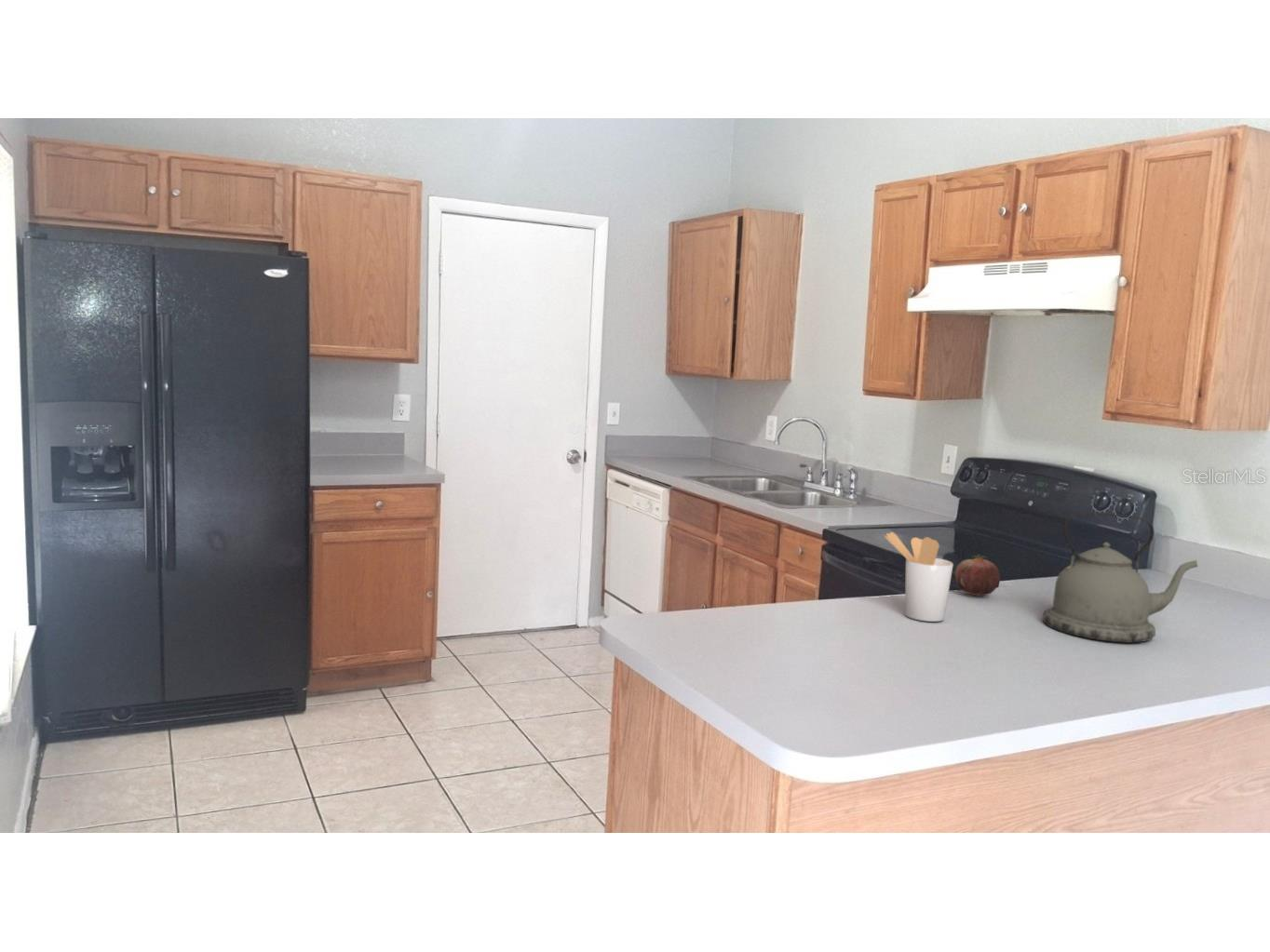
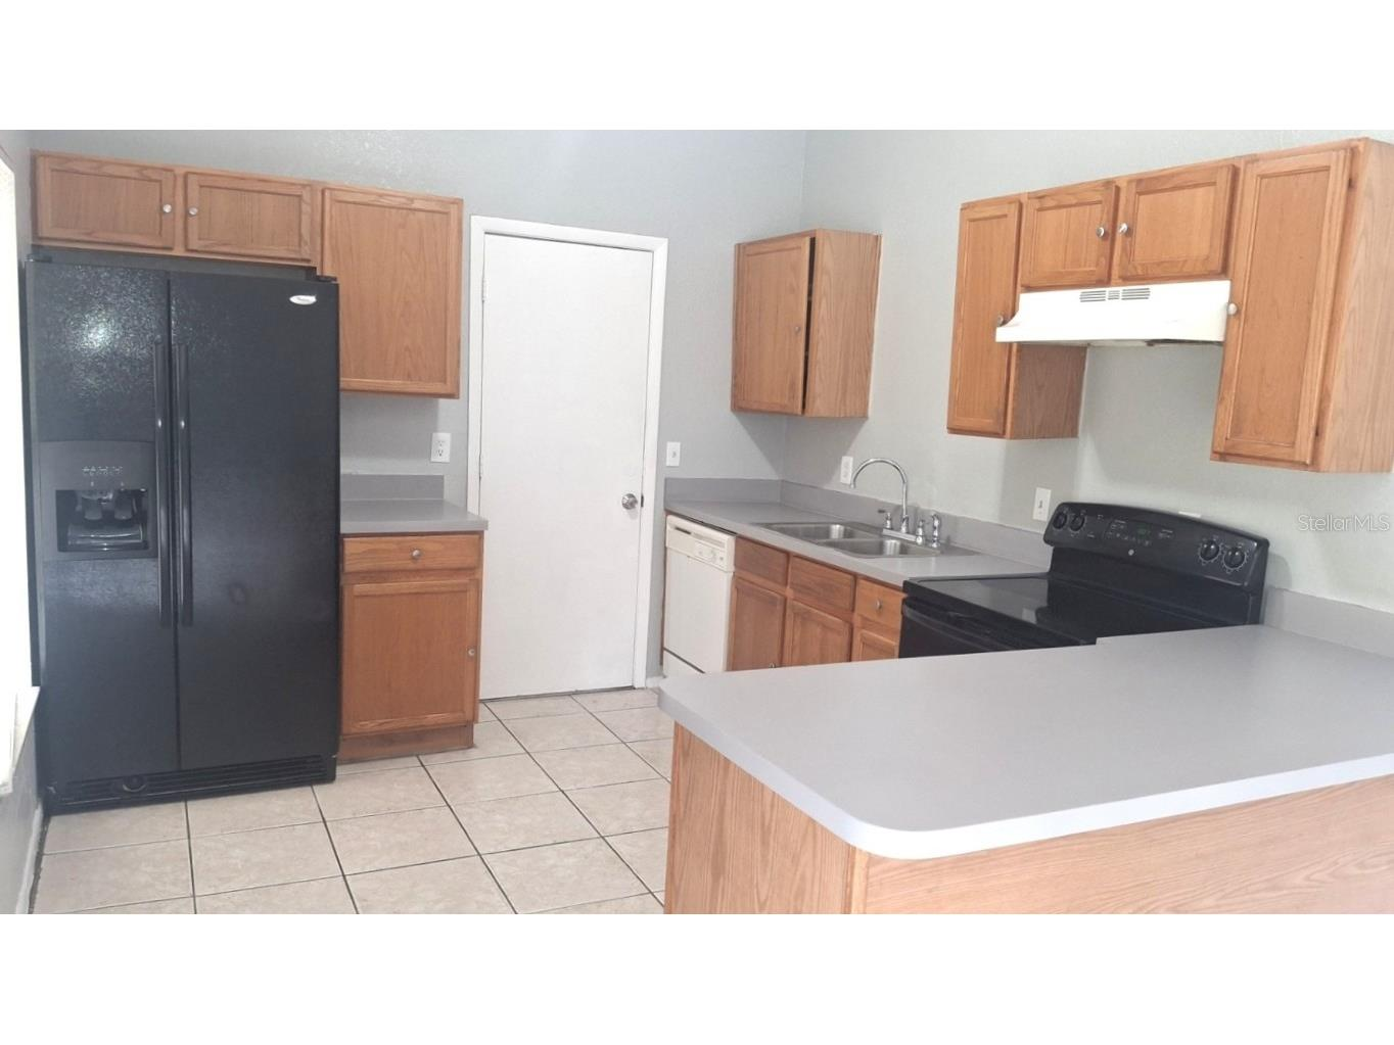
- kettle [1042,511,1199,643]
- utensil holder [884,531,954,623]
- fruit [953,554,1001,597]
